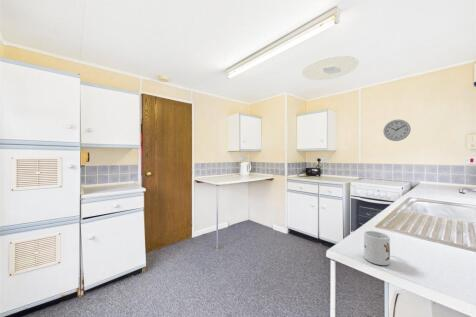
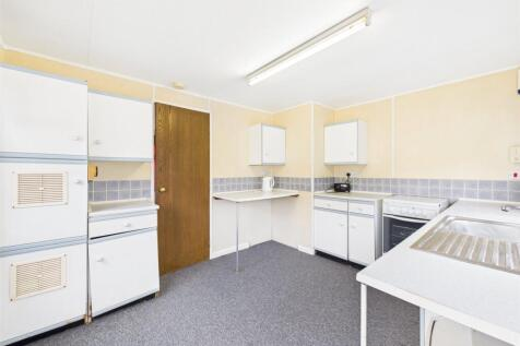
- mug [363,230,391,266]
- ceiling light [300,55,360,81]
- wall clock [383,119,412,142]
